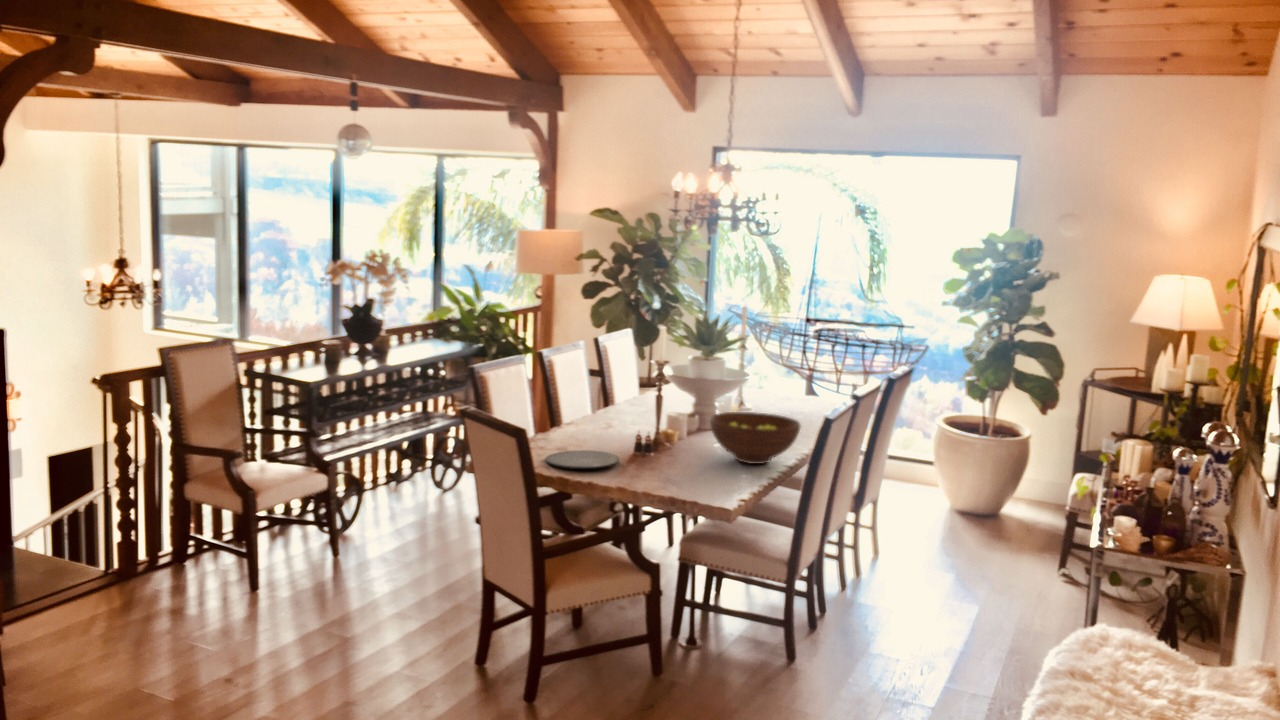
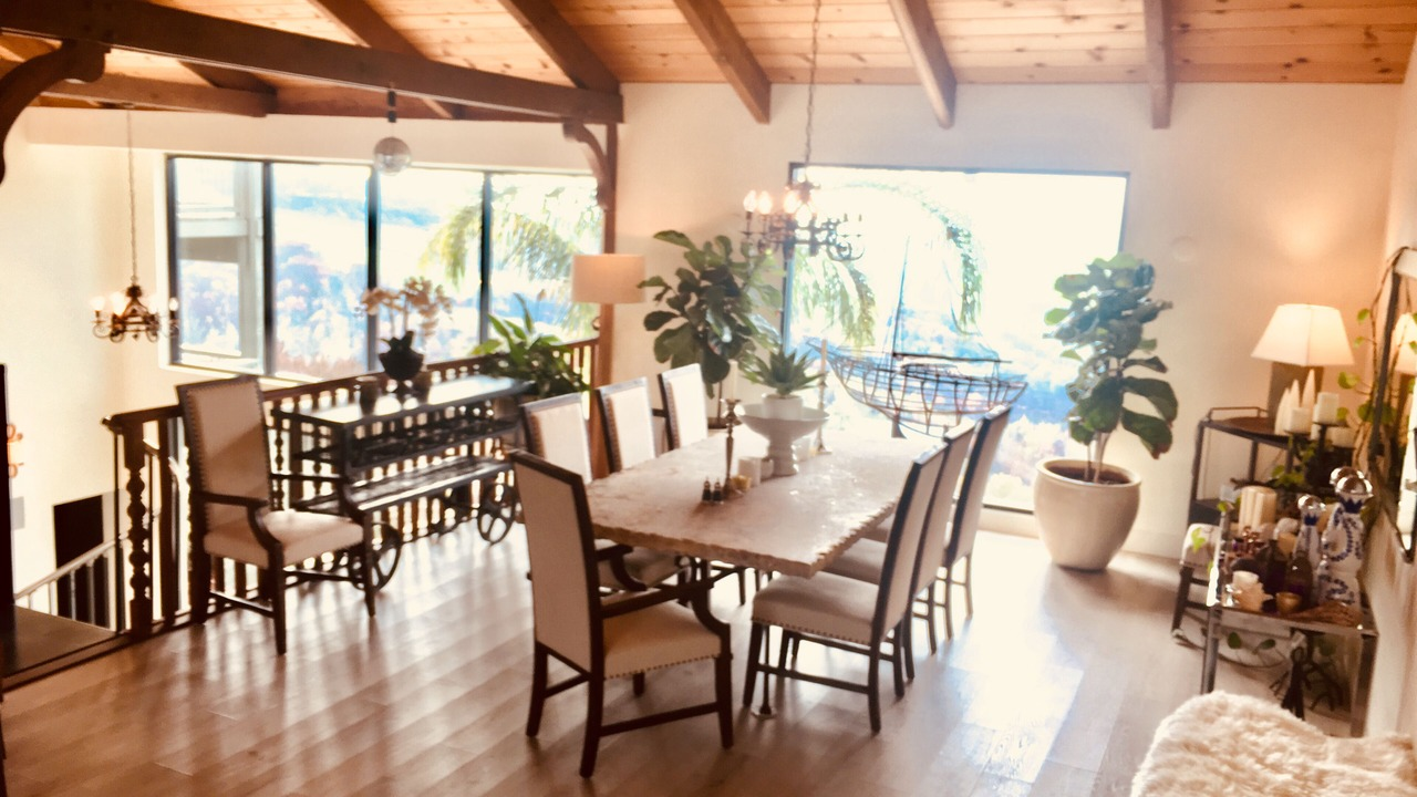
- fruit bowl [709,411,802,465]
- plate [544,449,621,470]
